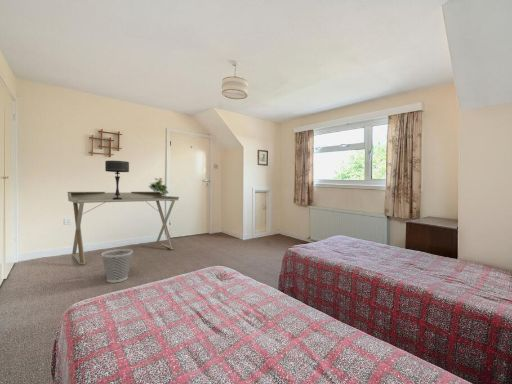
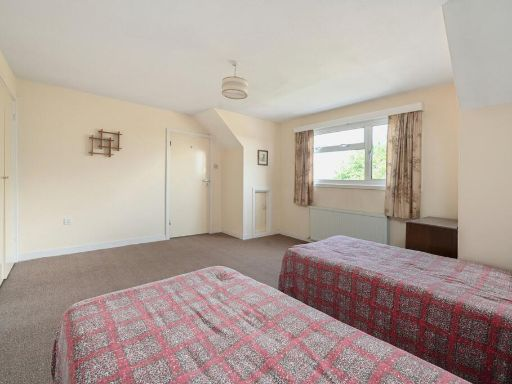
- desk [67,191,180,265]
- flowering plant [148,177,169,196]
- wastebasket [100,248,134,284]
- table lamp [104,160,130,200]
